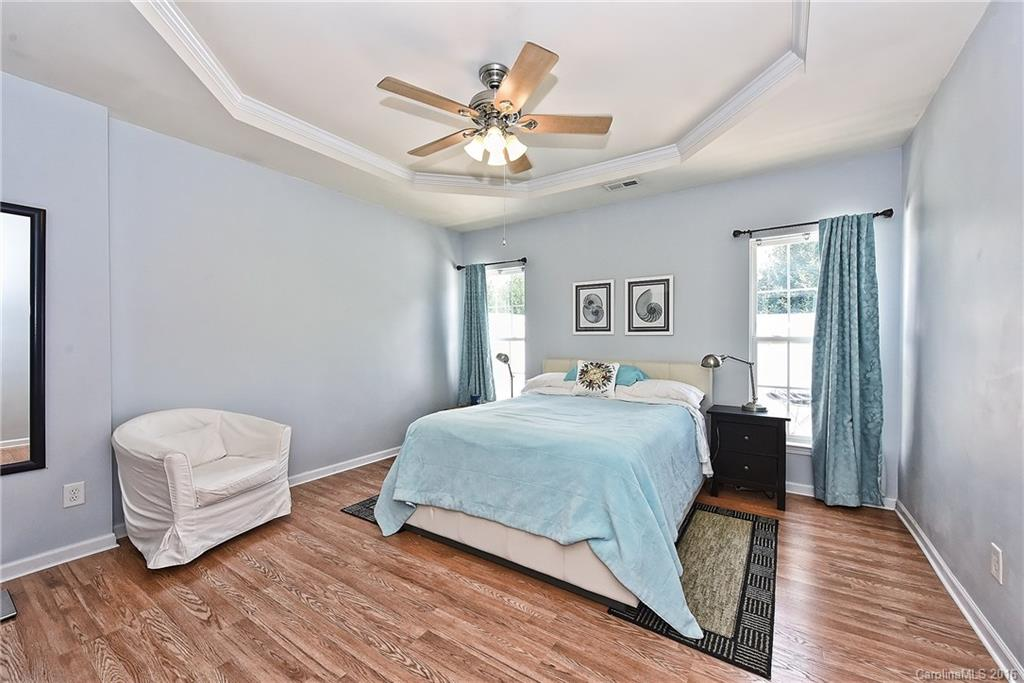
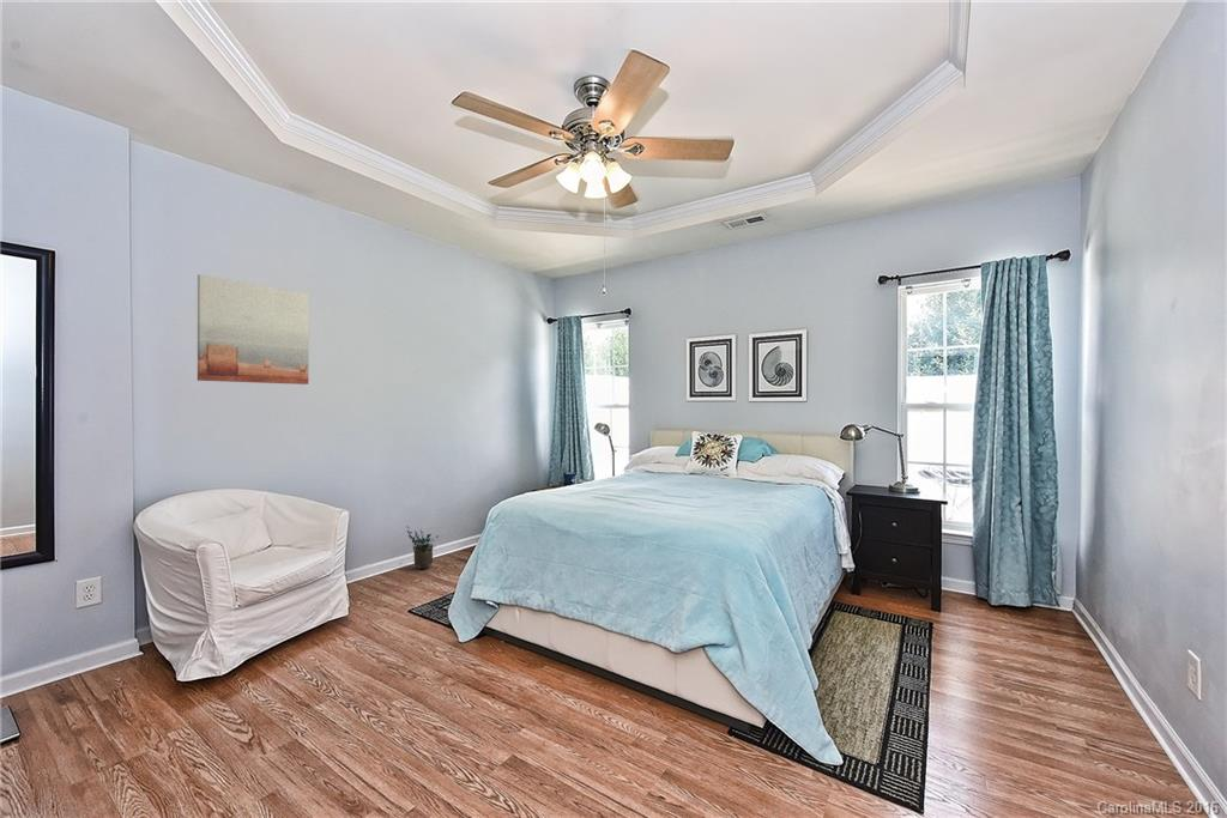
+ wall art [197,274,310,386]
+ potted plant [406,525,440,570]
